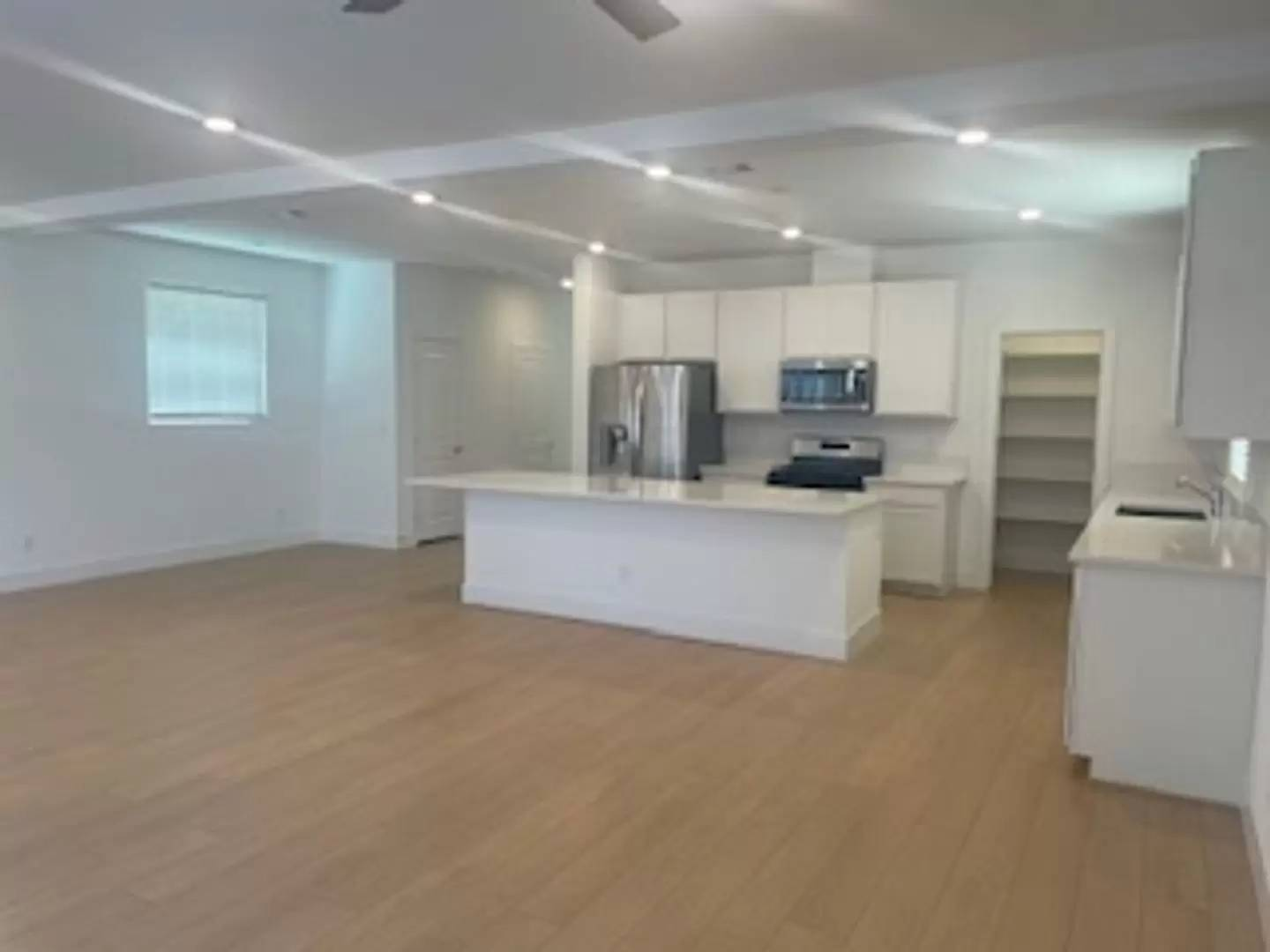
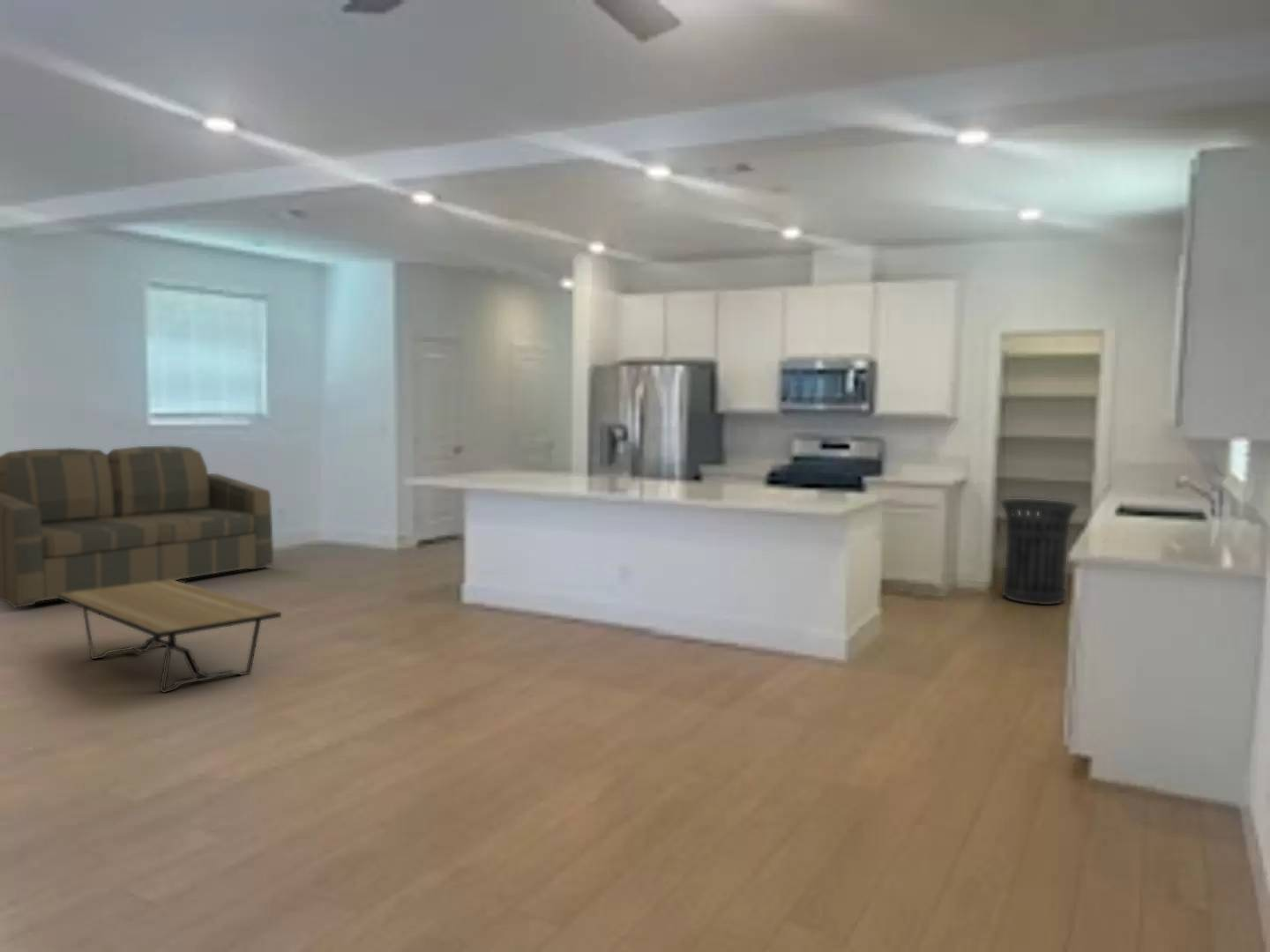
+ coffee table [58,580,282,694]
+ trash can [999,498,1079,606]
+ sofa [0,445,274,609]
